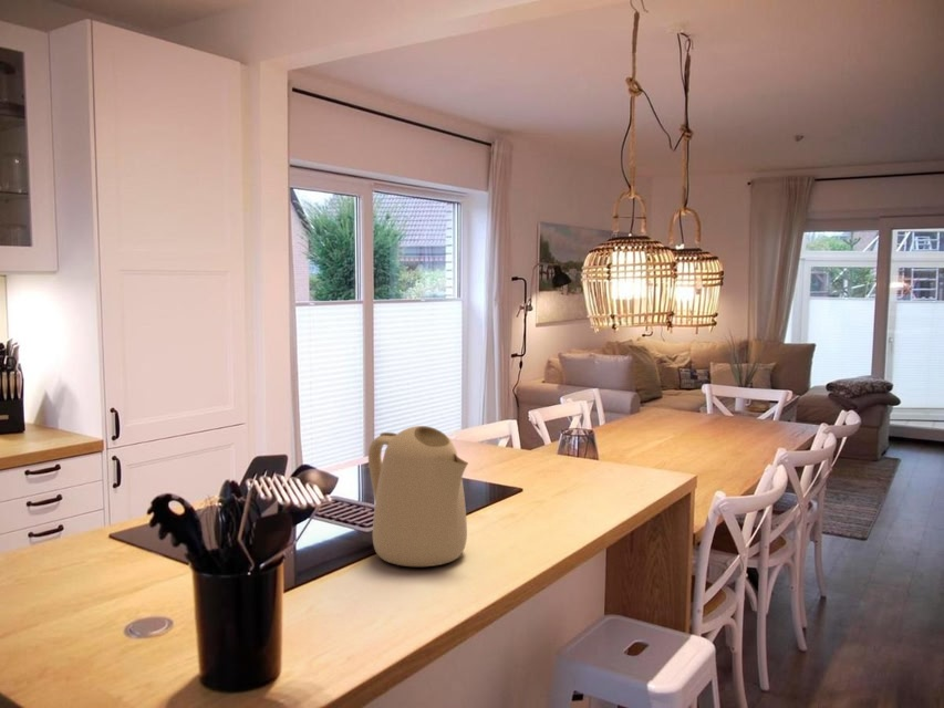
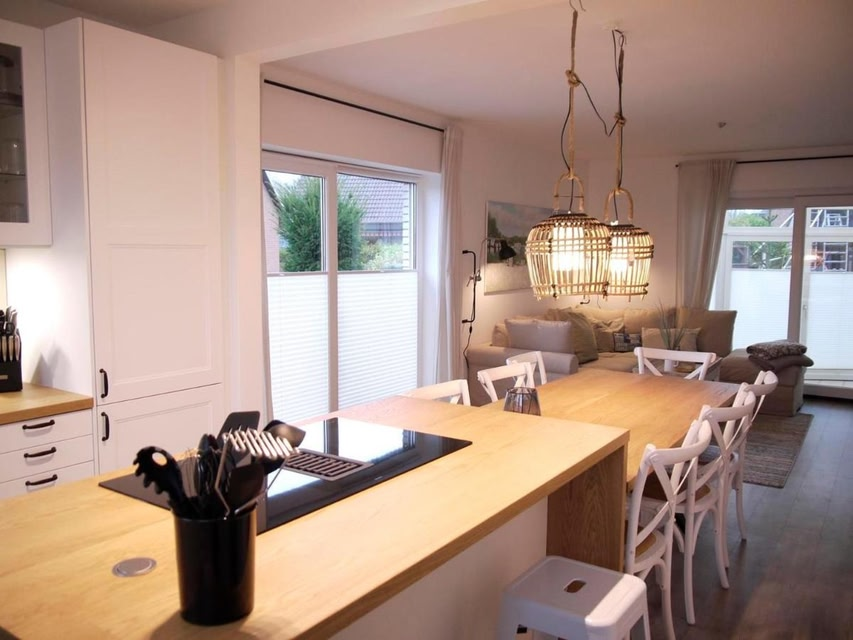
- kettle [367,425,469,568]
